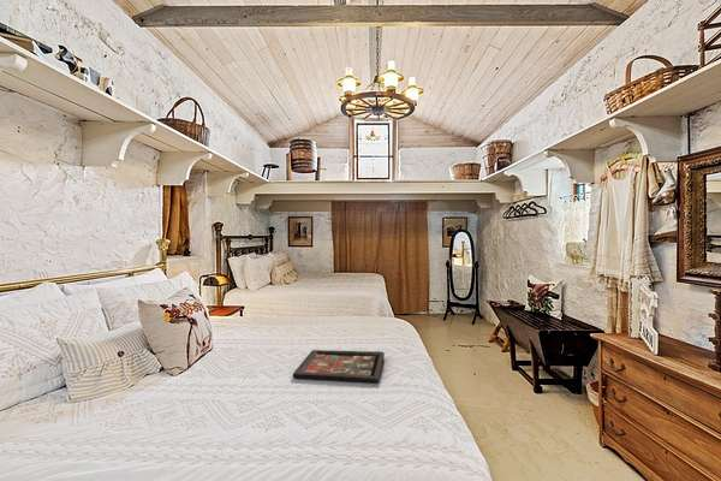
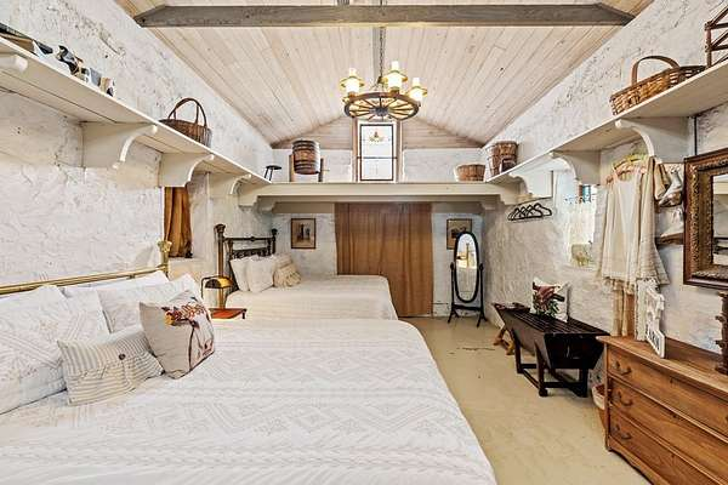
- decorative tray [292,349,386,384]
